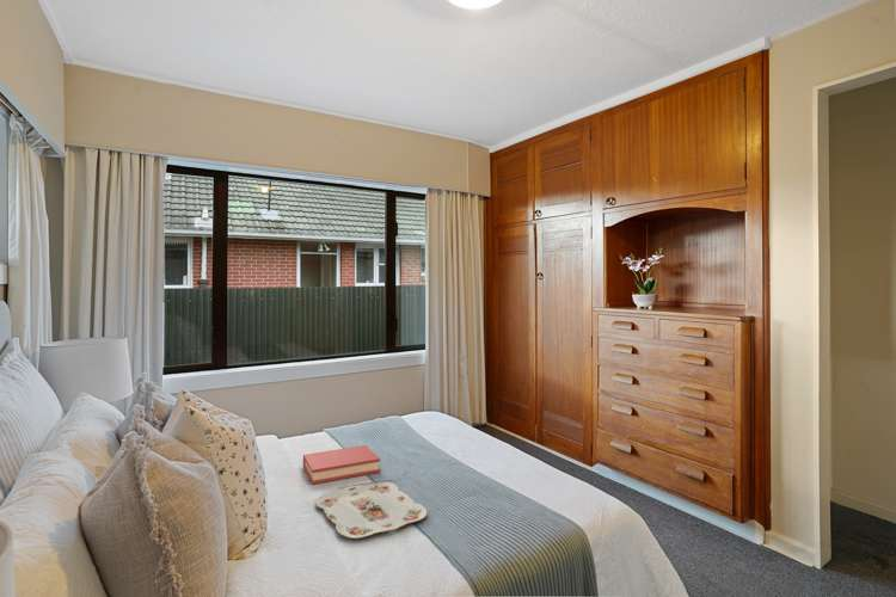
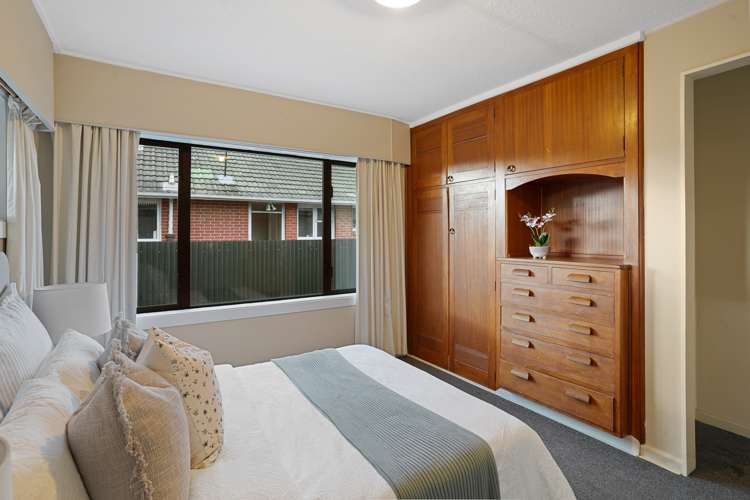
- serving tray [314,481,428,540]
- hardback book [302,444,381,486]
